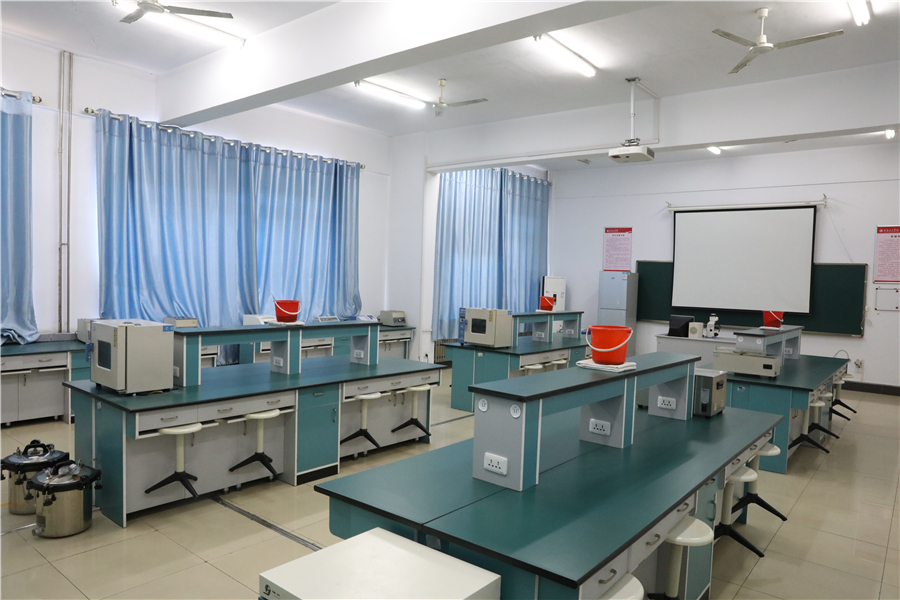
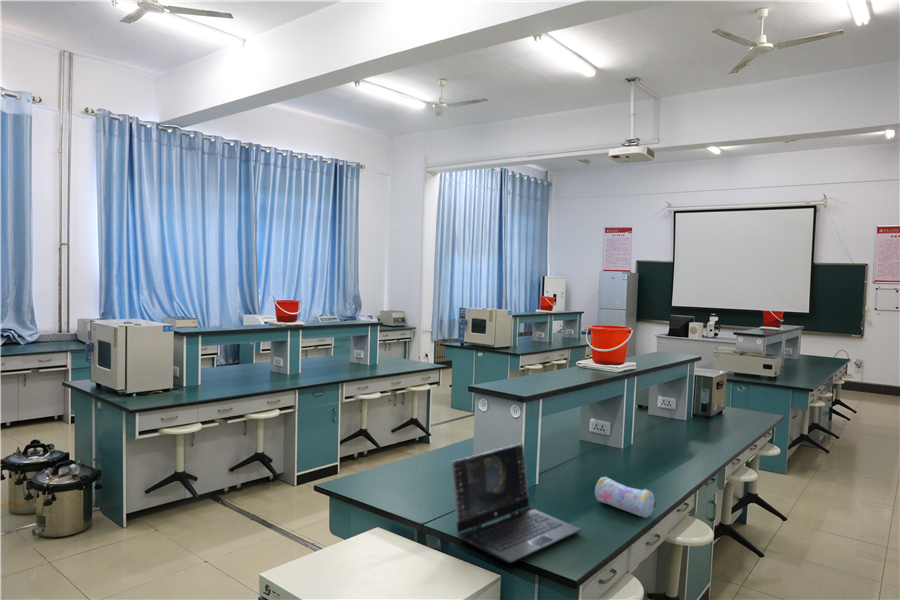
+ pencil case [594,476,657,519]
+ laptop [450,442,582,564]
